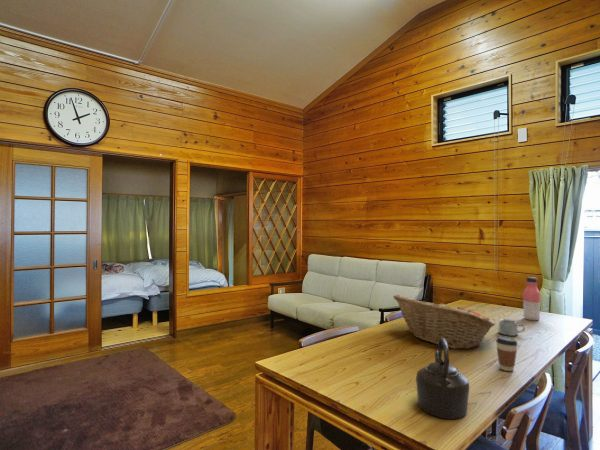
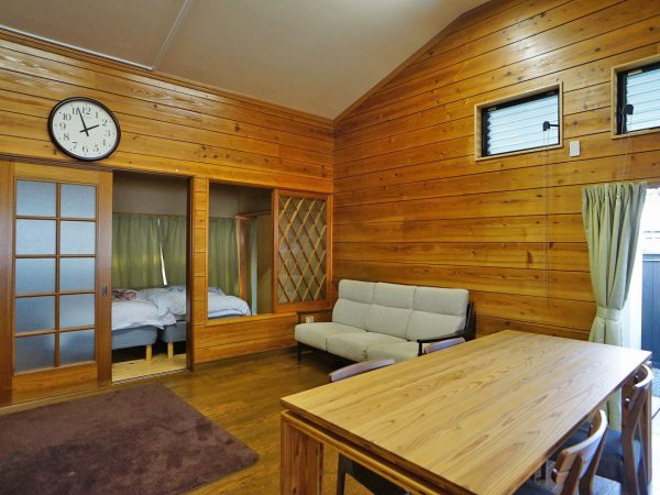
- mug [497,318,526,337]
- water bottle [522,276,542,322]
- fruit basket [392,294,496,350]
- kettle [415,338,470,420]
- coffee cup [495,335,519,372]
